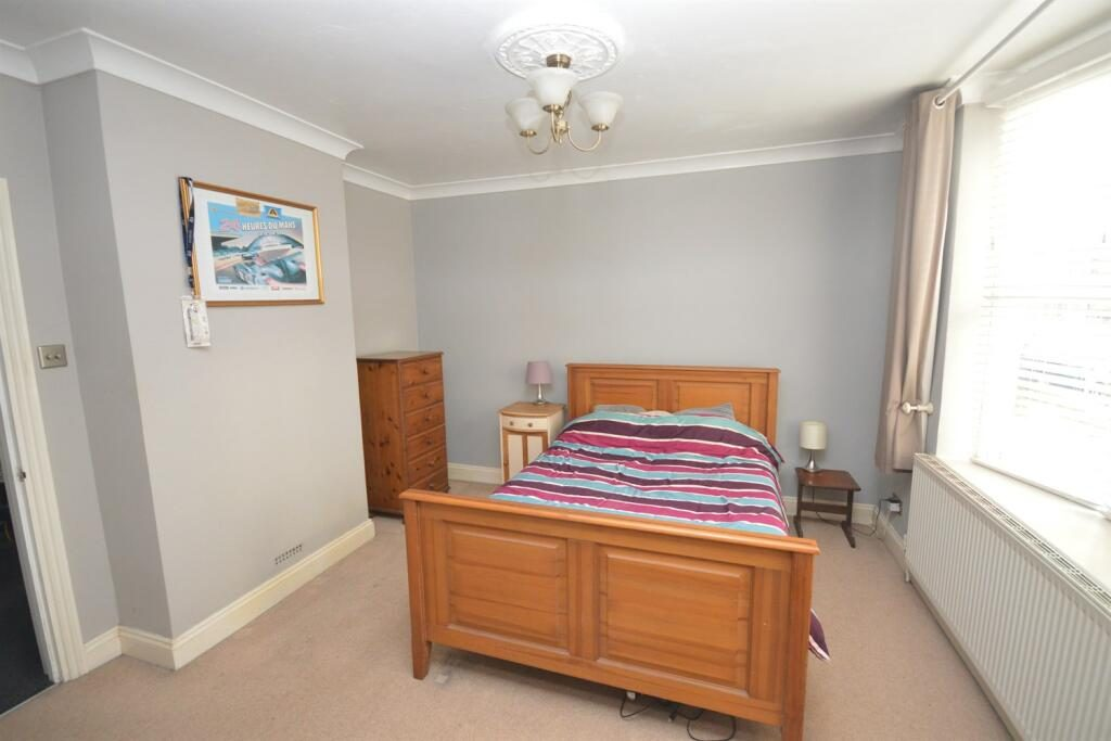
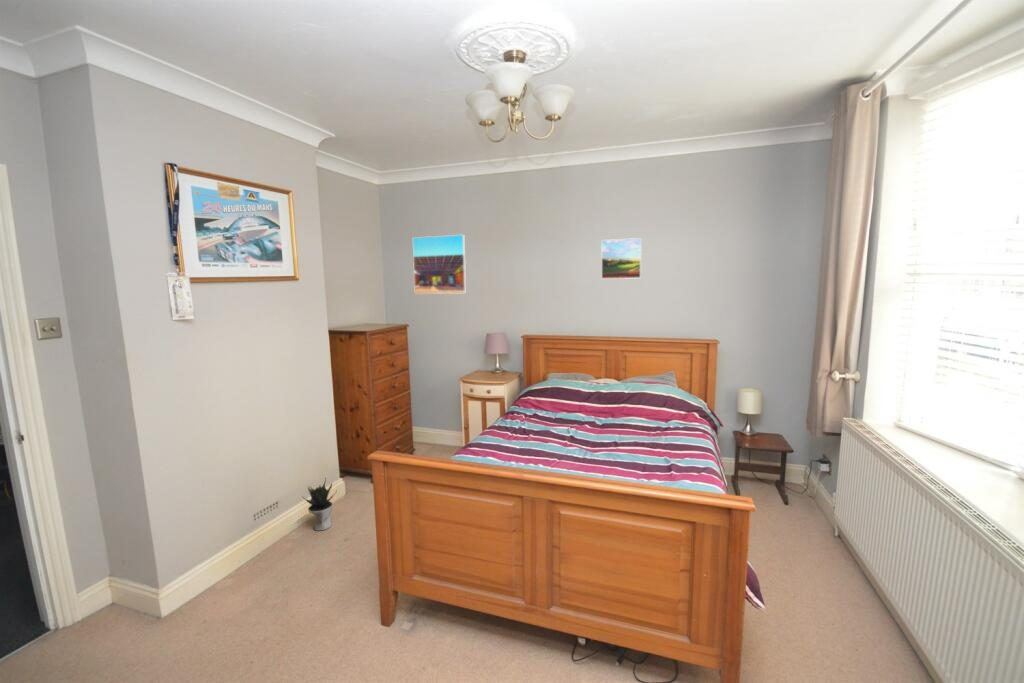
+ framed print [600,237,643,280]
+ potted plant [301,477,338,532]
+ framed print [412,234,467,295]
